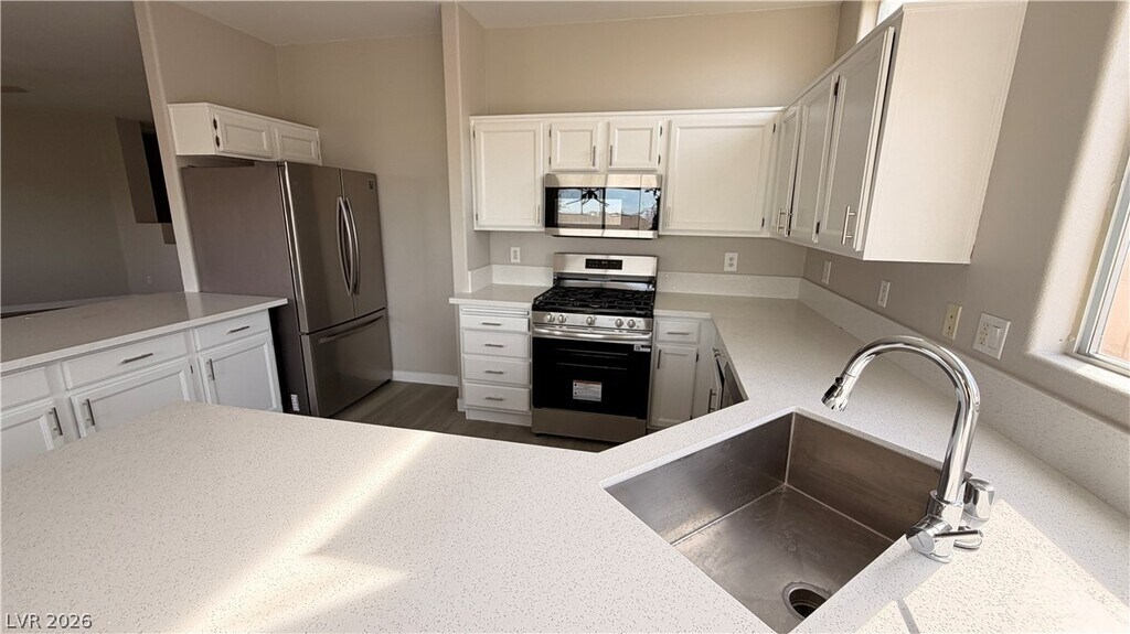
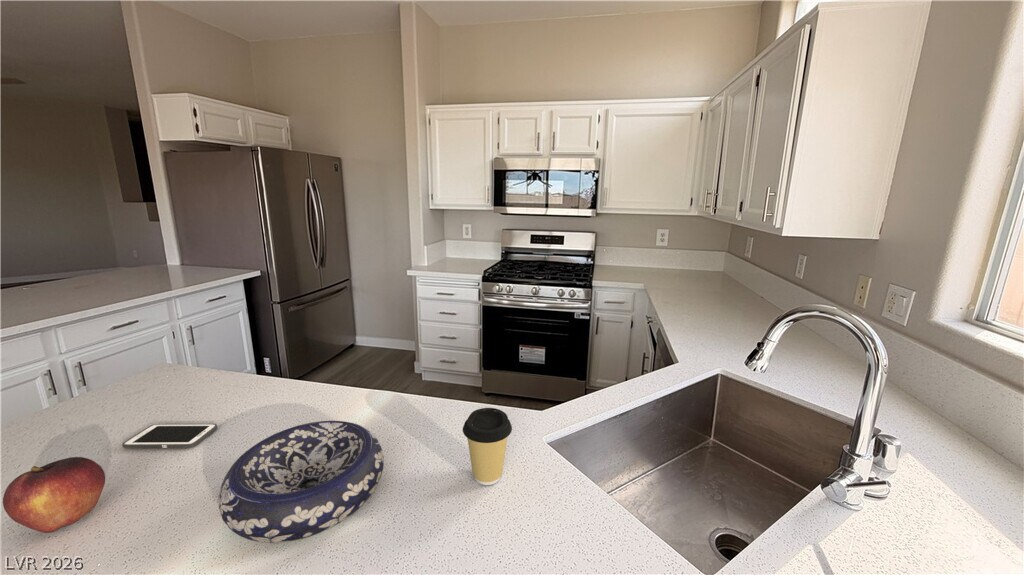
+ fruit [2,456,106,534]
+ coffee cup [462,407,513,486]
+ decorative bowl [218,420,385,544]
+ cell phone [121,423,218,449]
